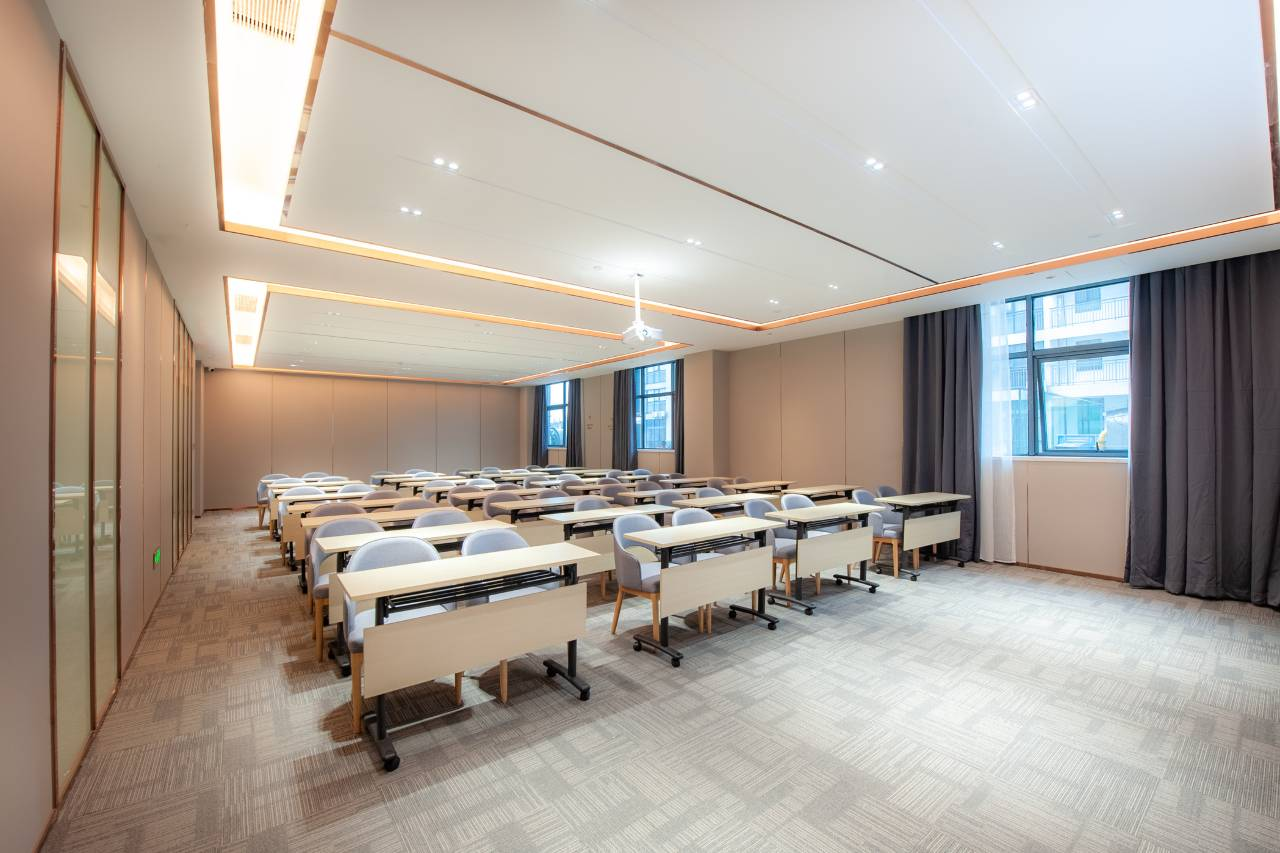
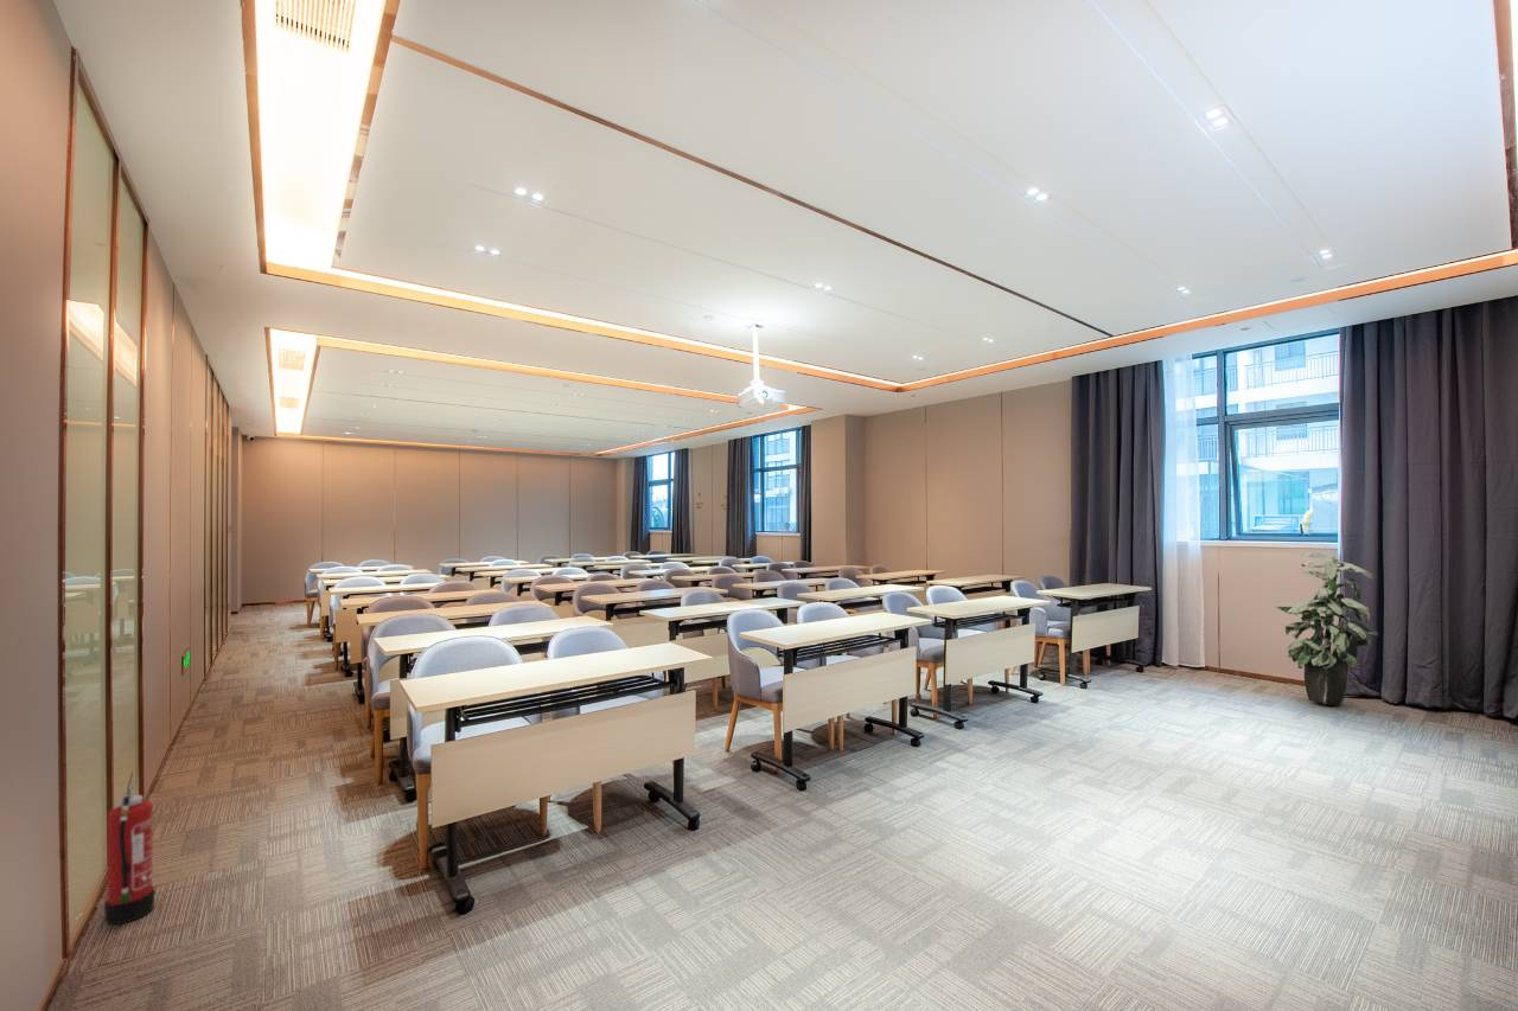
+ indoor plant [1275,552,1379,708]
+ fire extinguisher [103,770,157,926]
